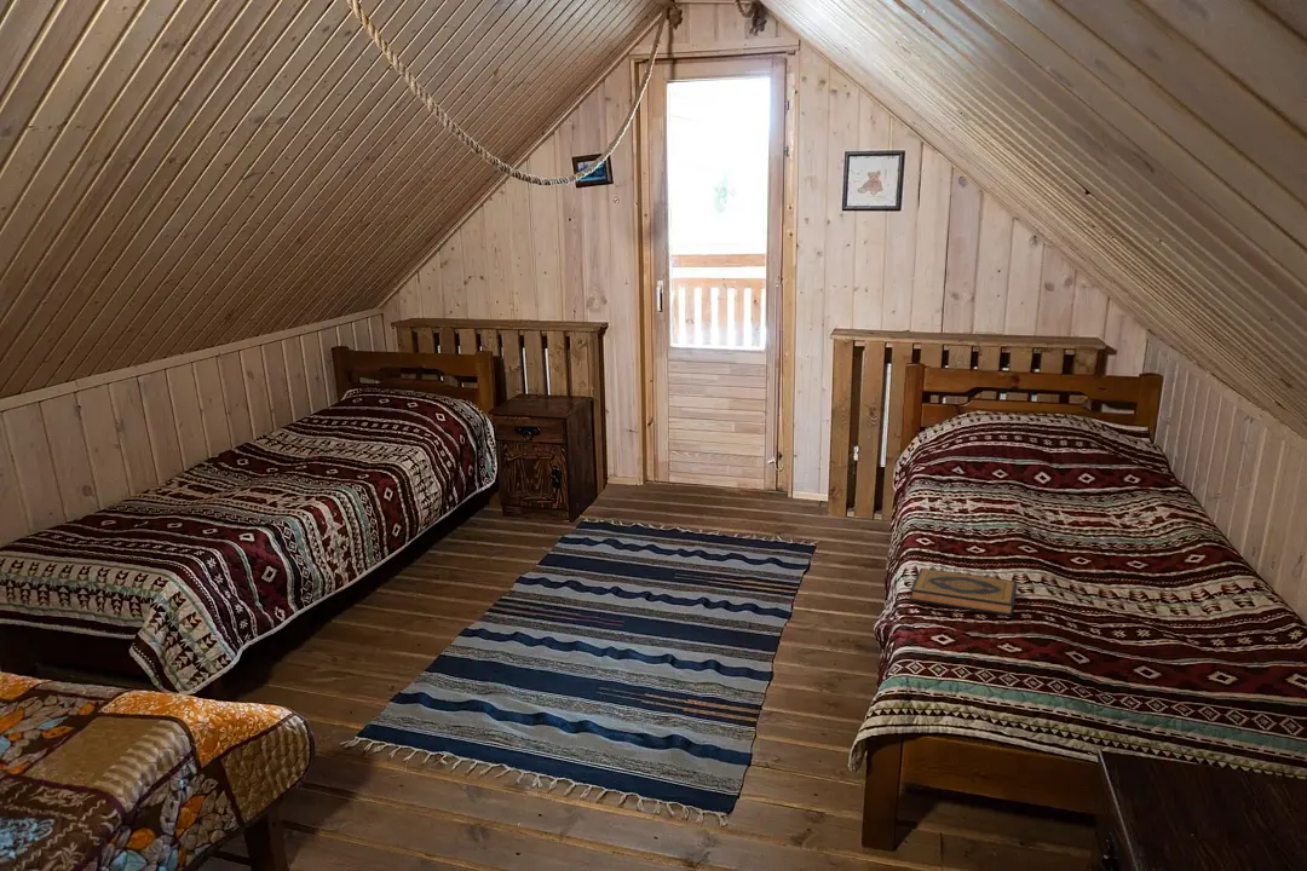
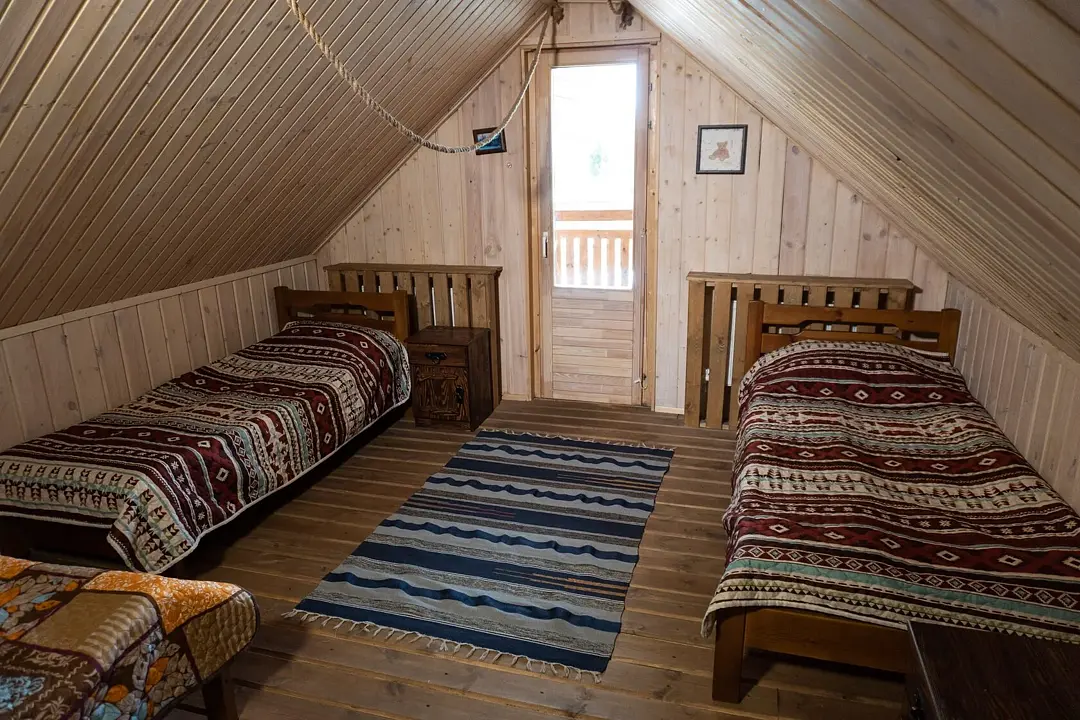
- hardback book [909,567,1018,617]
